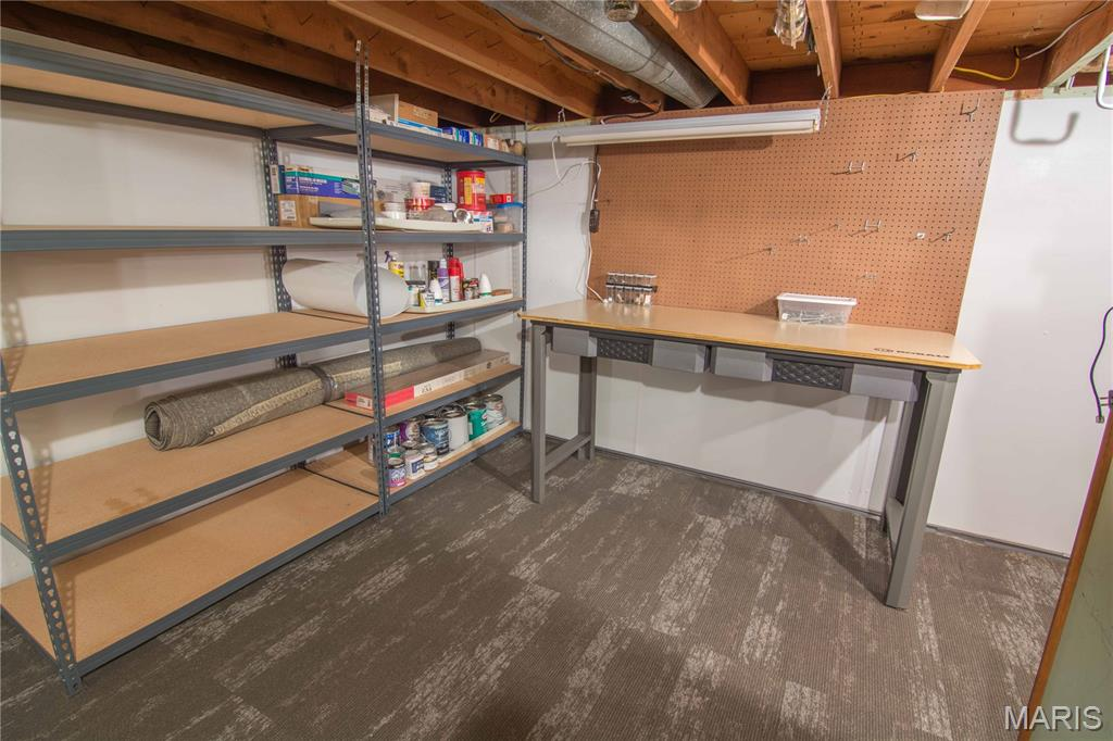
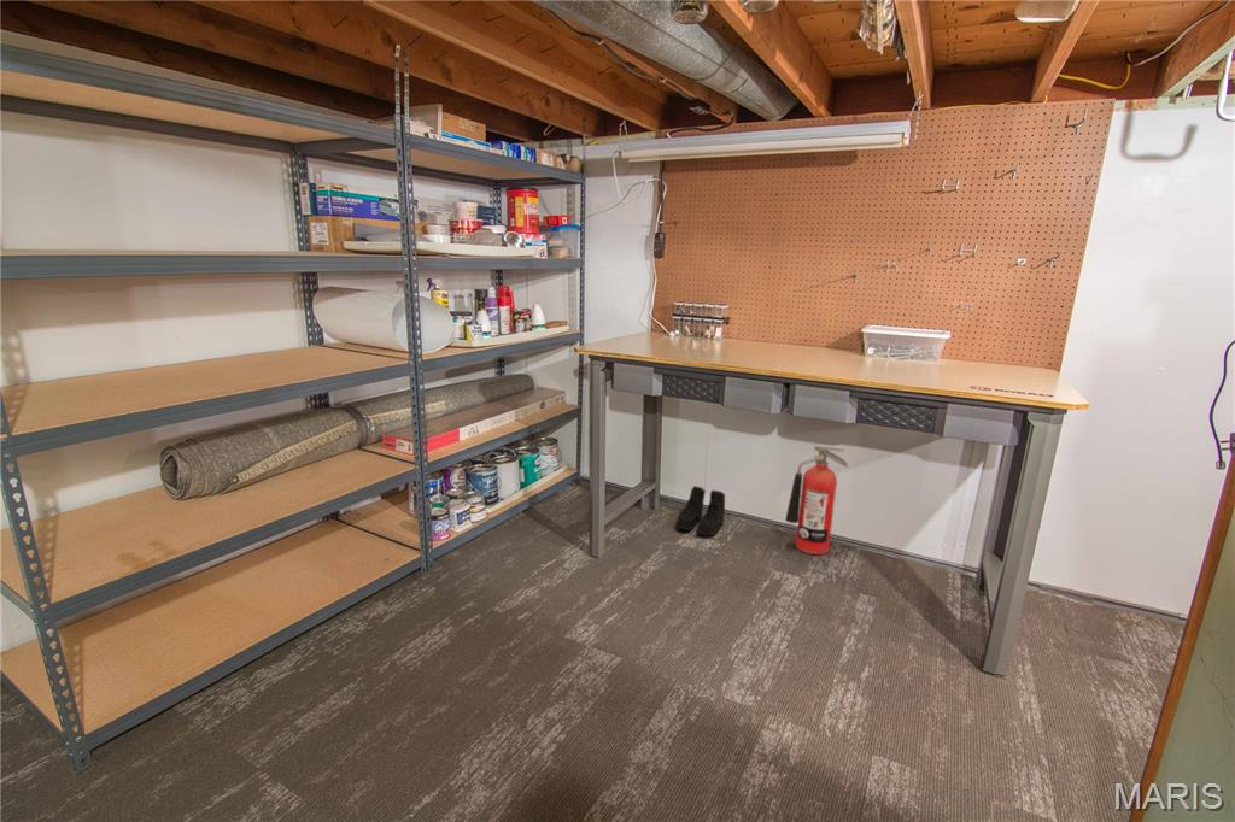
+ fire extinguisher [784,442,849,556]
+ boots [675,485,726,536]
